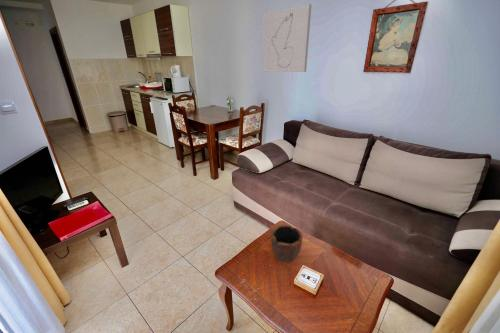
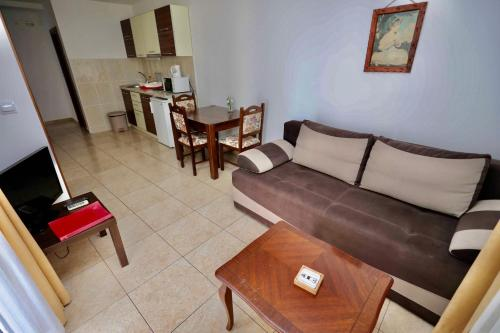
- wall art [261,3,312,73]
- bowl [271,224,303,263]
